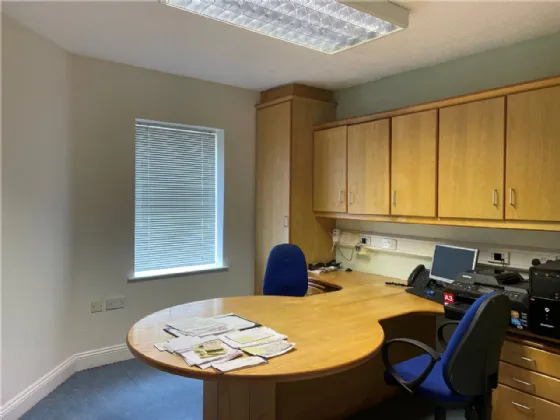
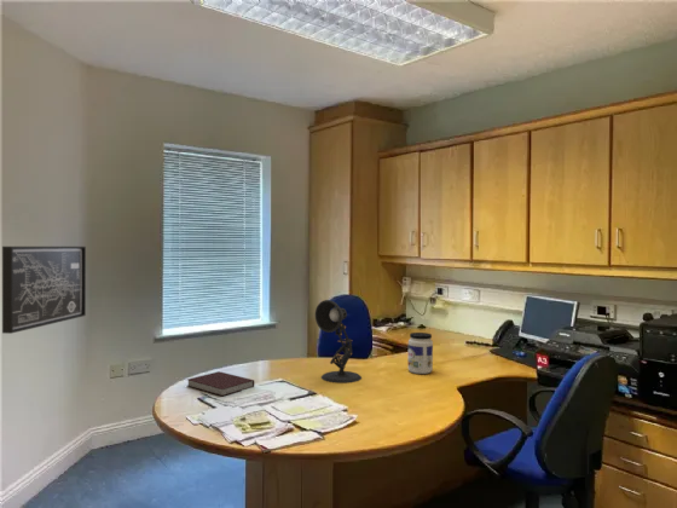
+ notebook [186,370,255,397]
+ wall art [1,246,87,335]
+ desk lamp [314,299,363,385]
+ jar [406,331,434,375]
